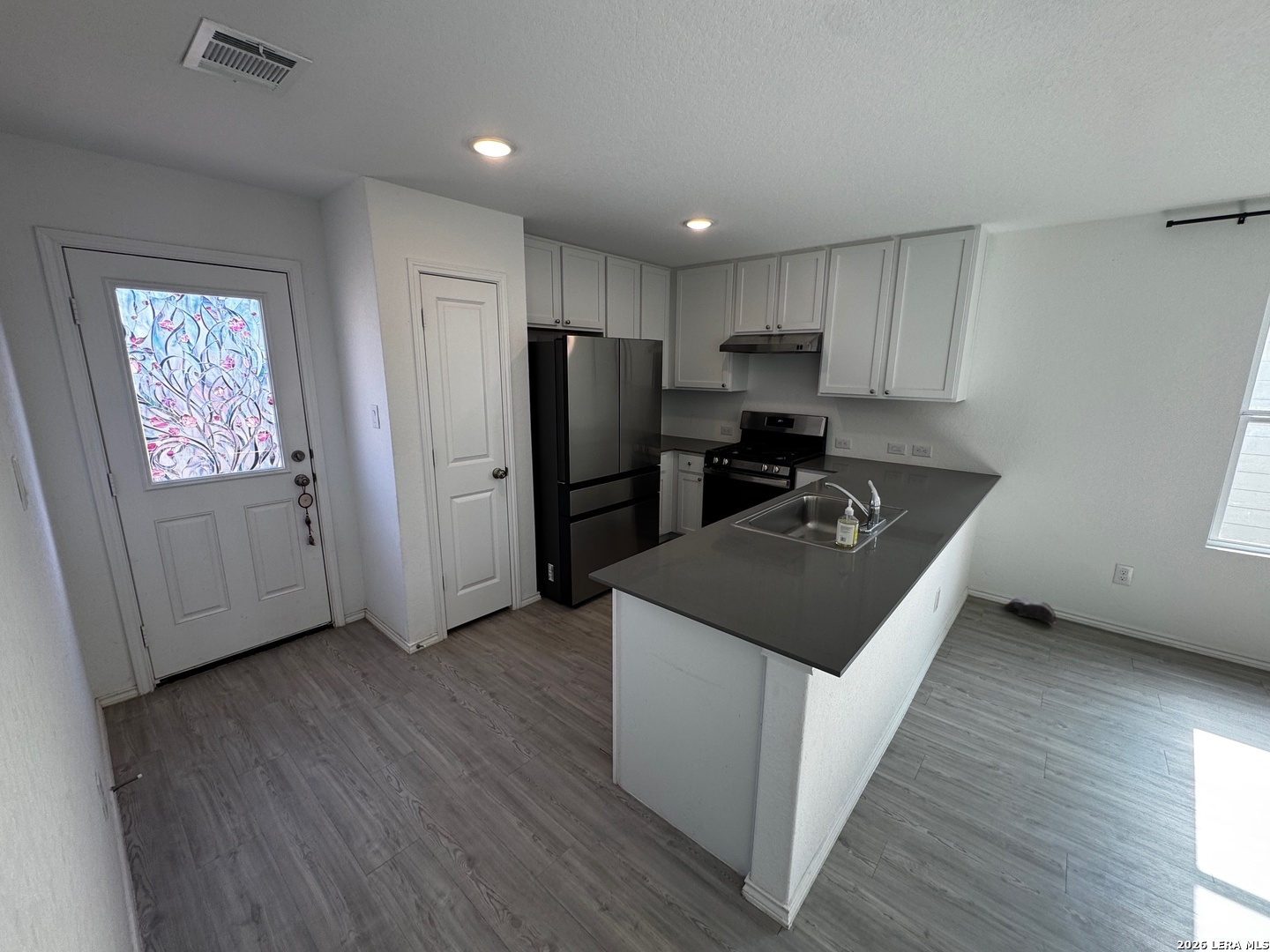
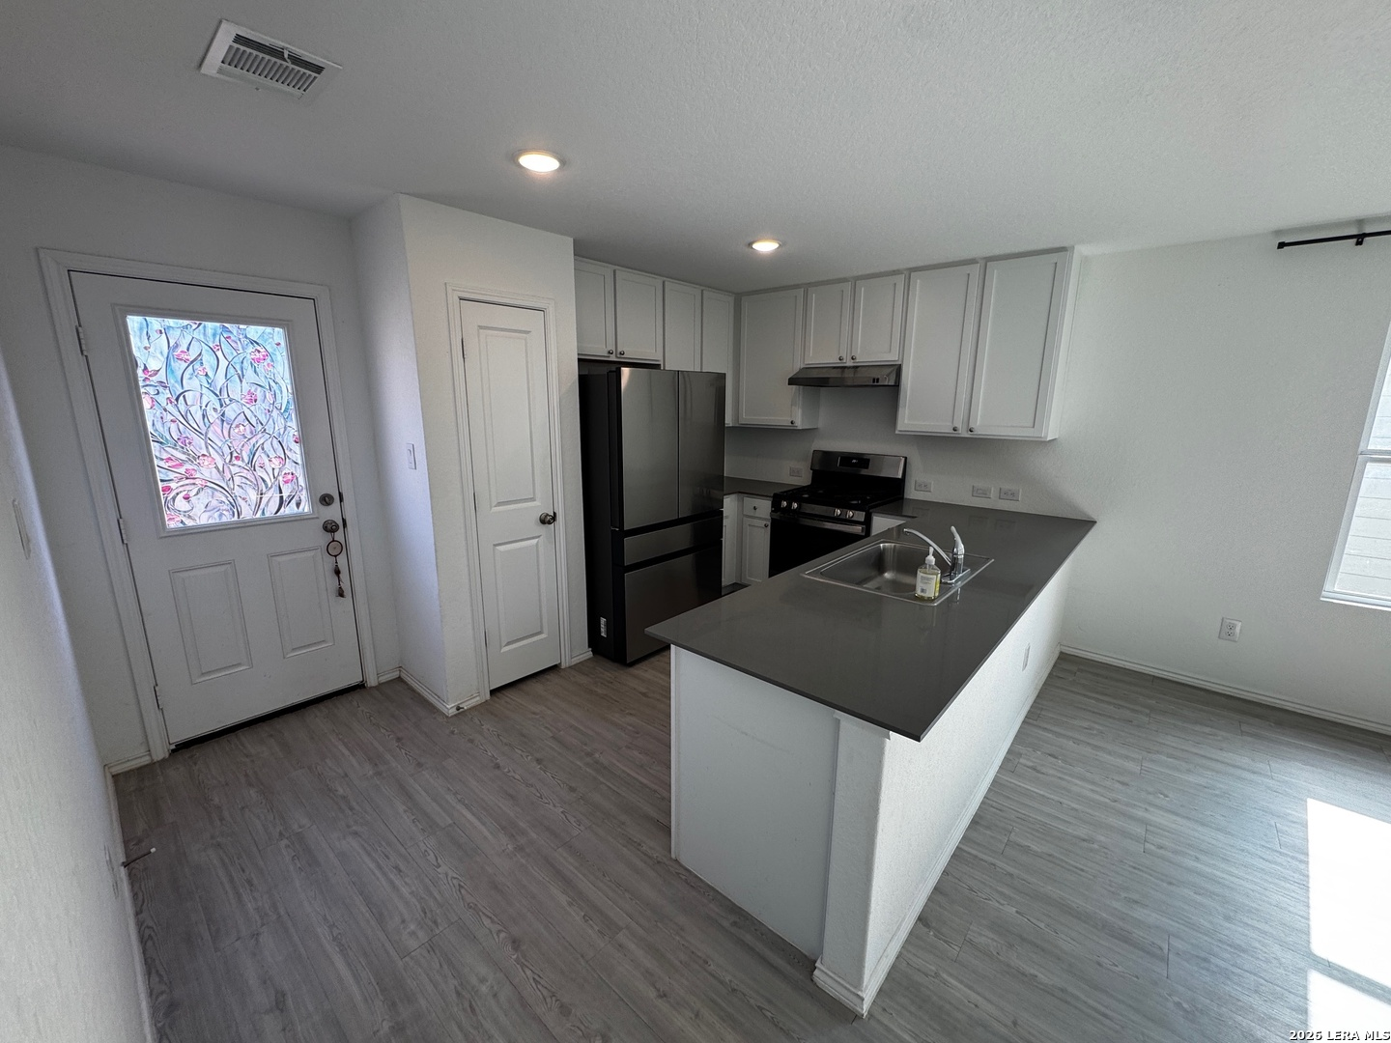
- shoe [1004,594,1058,626]
